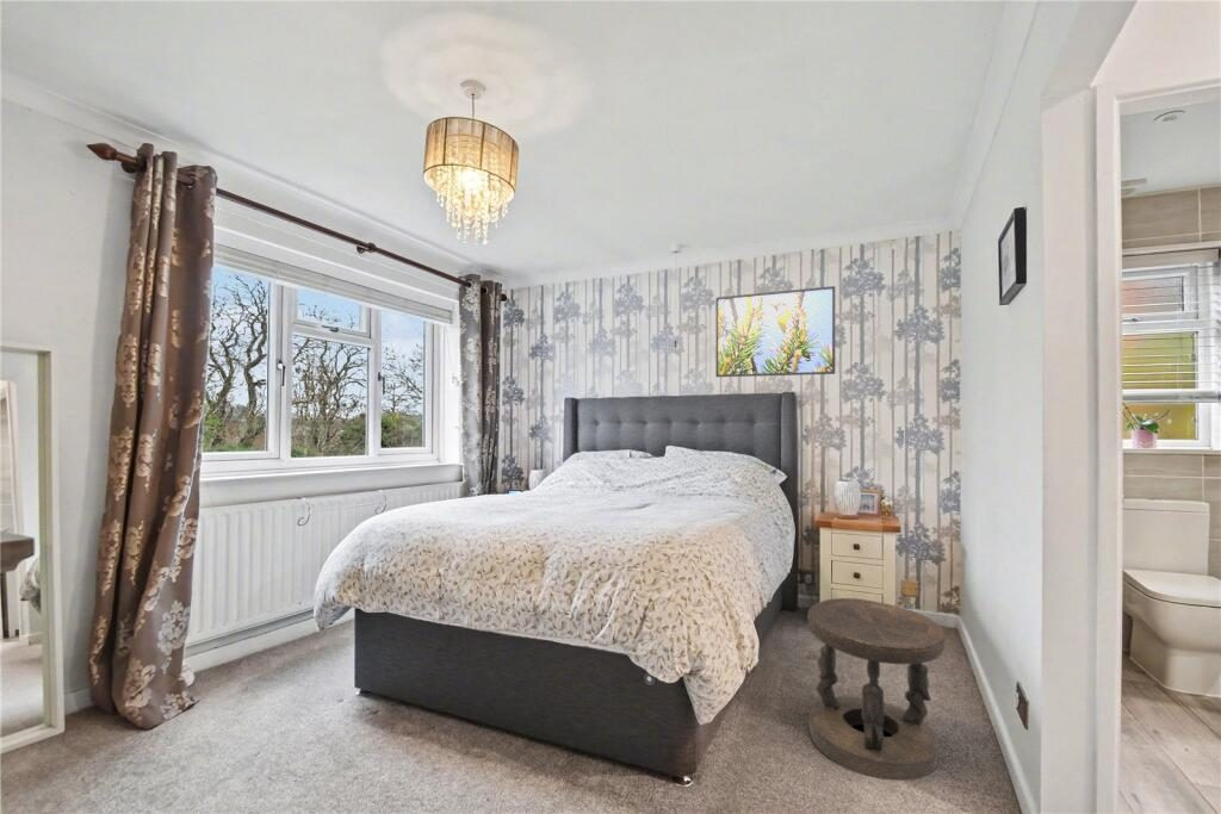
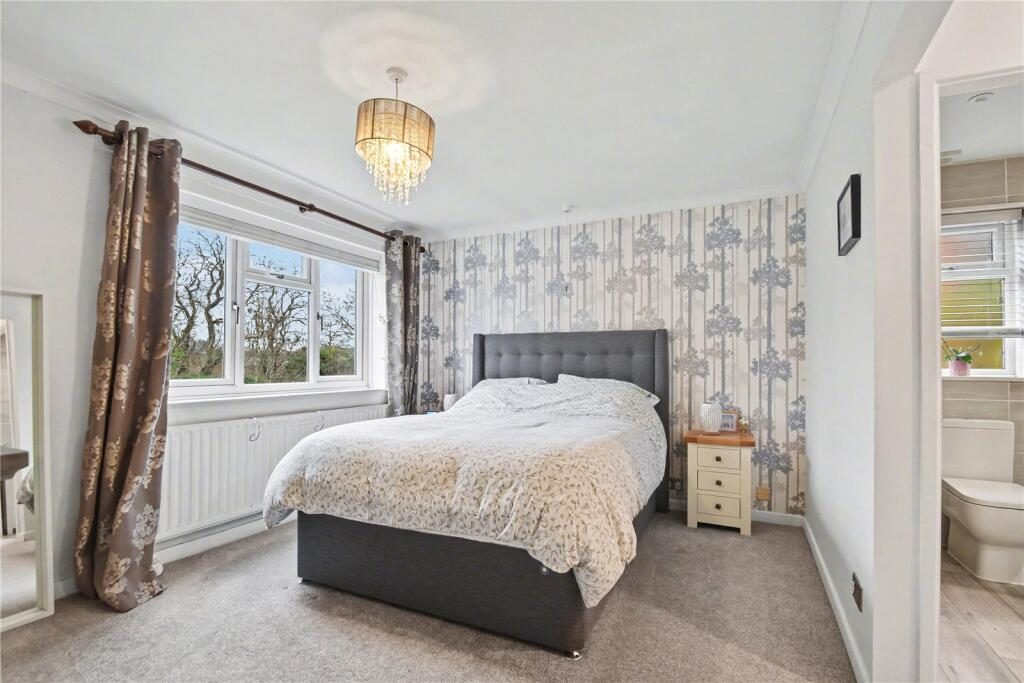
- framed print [714,285,836,378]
- stool [806,597,947,781]
